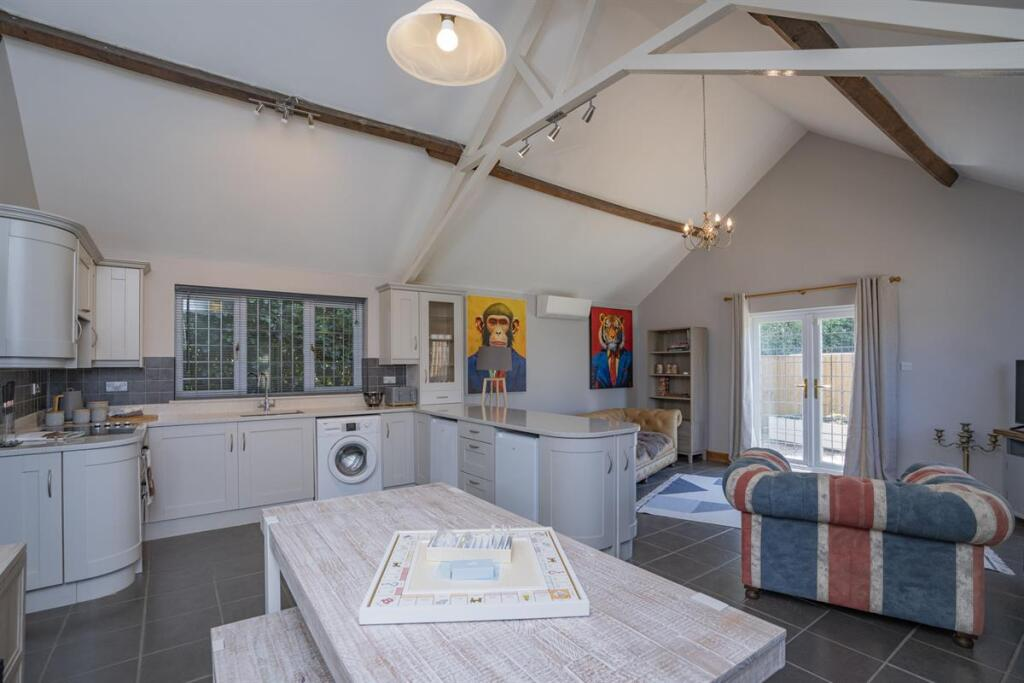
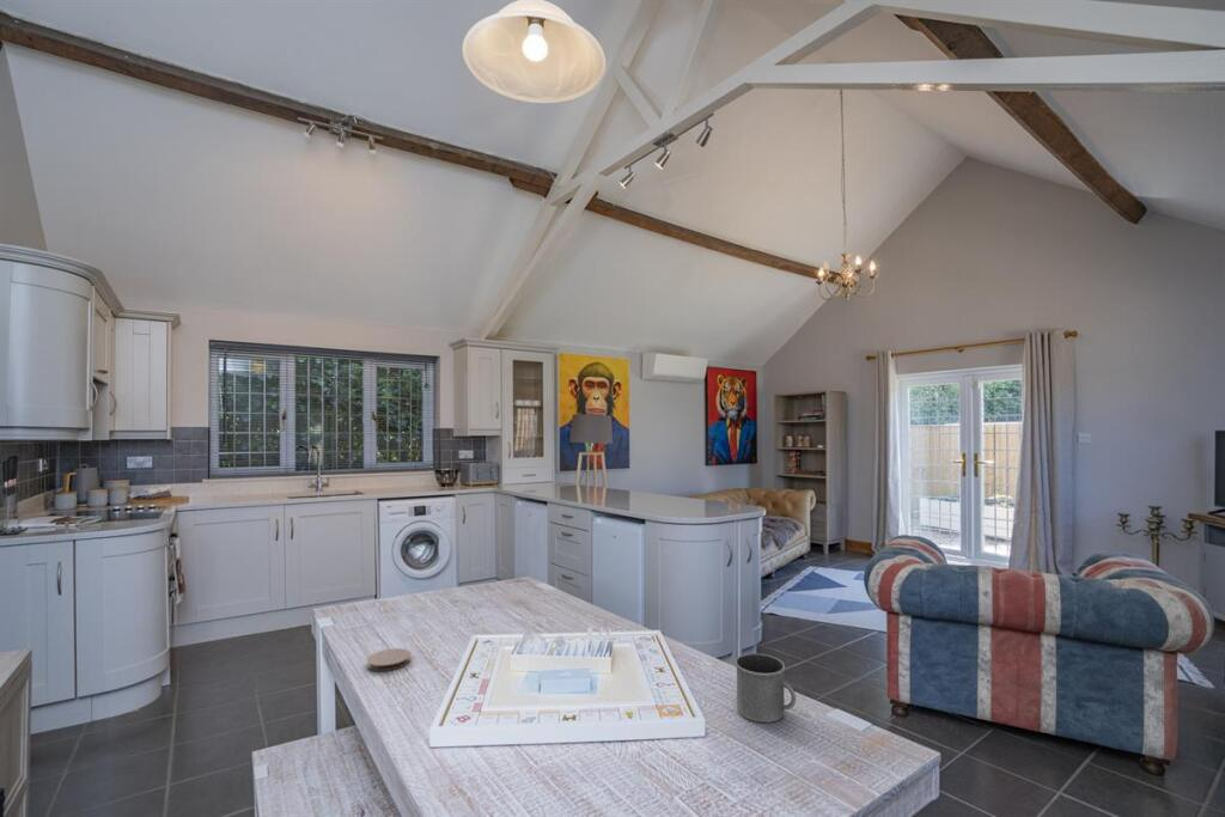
+ coaster [366,647,413,672]
+ mug [735,652,797,724]
